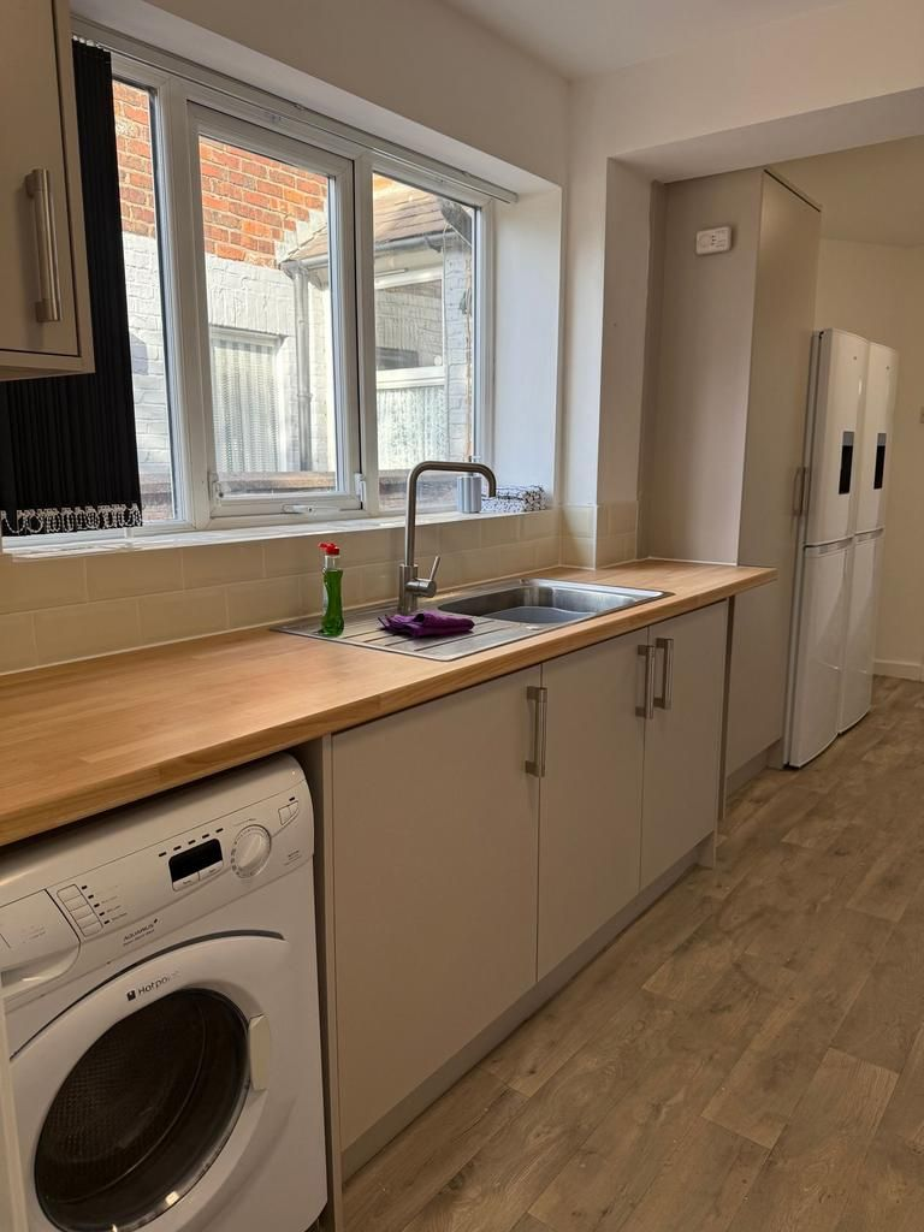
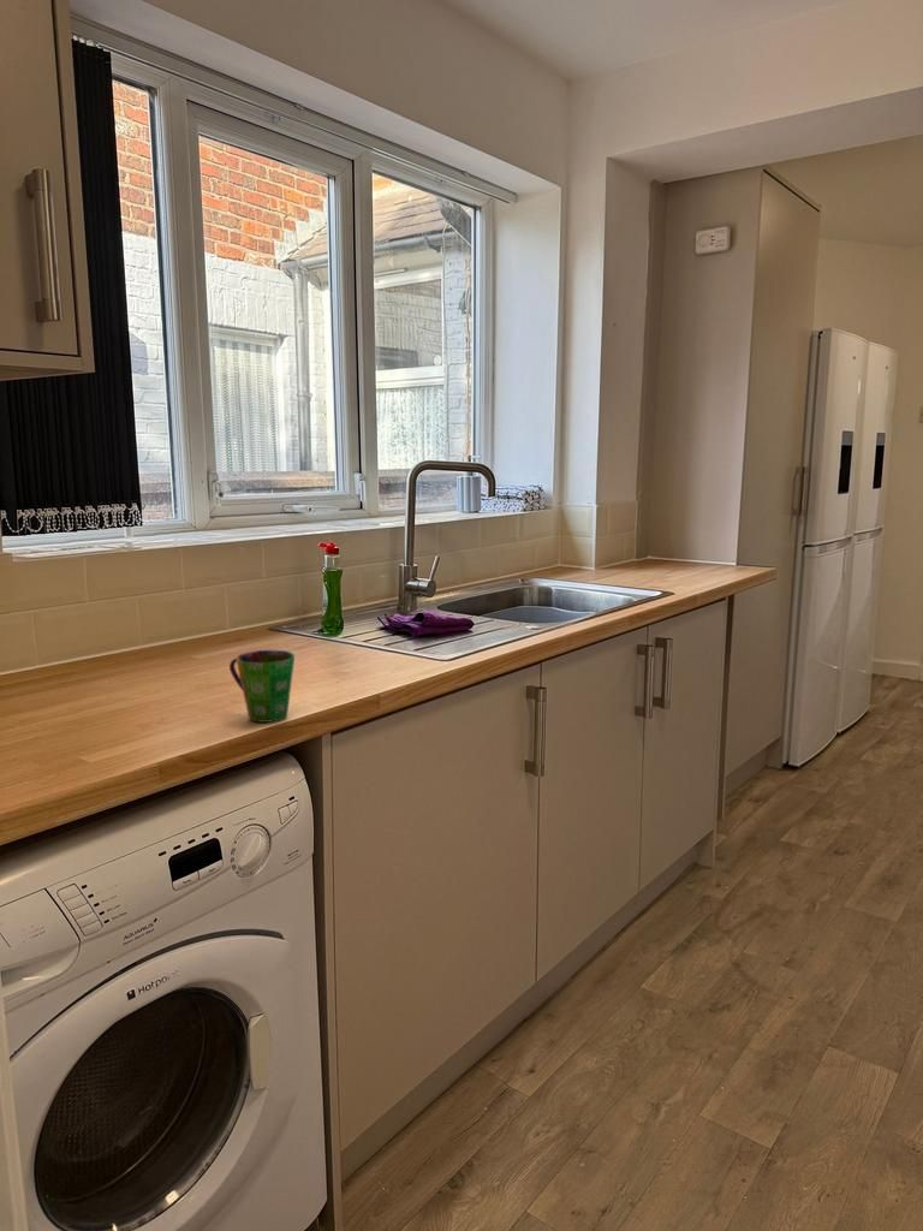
+ cup [228,649,296,724]
